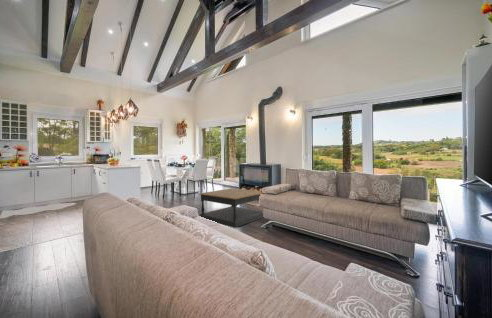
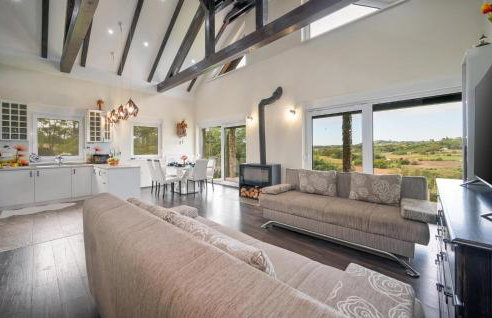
- coffee table [198,187,264,229]
